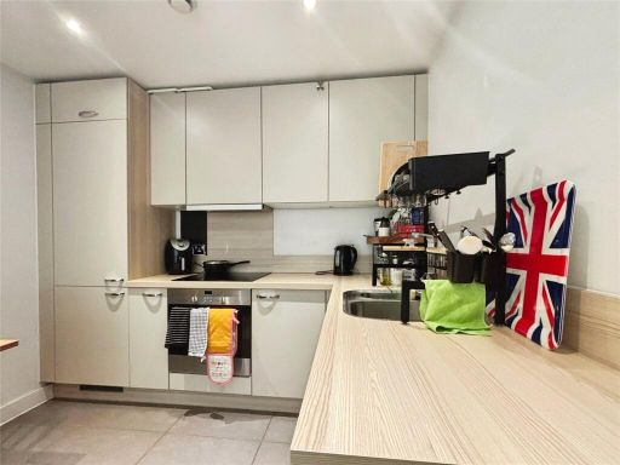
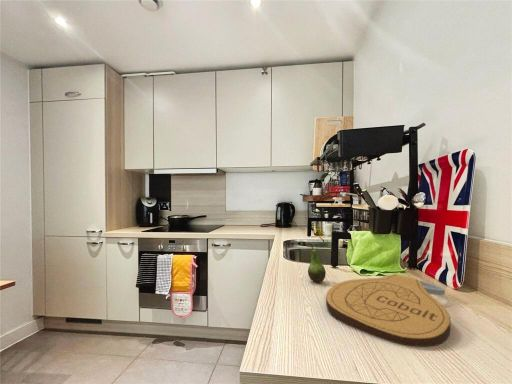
+ fruit [307,242,327,284]
+ key chain [325,273,451,348]
